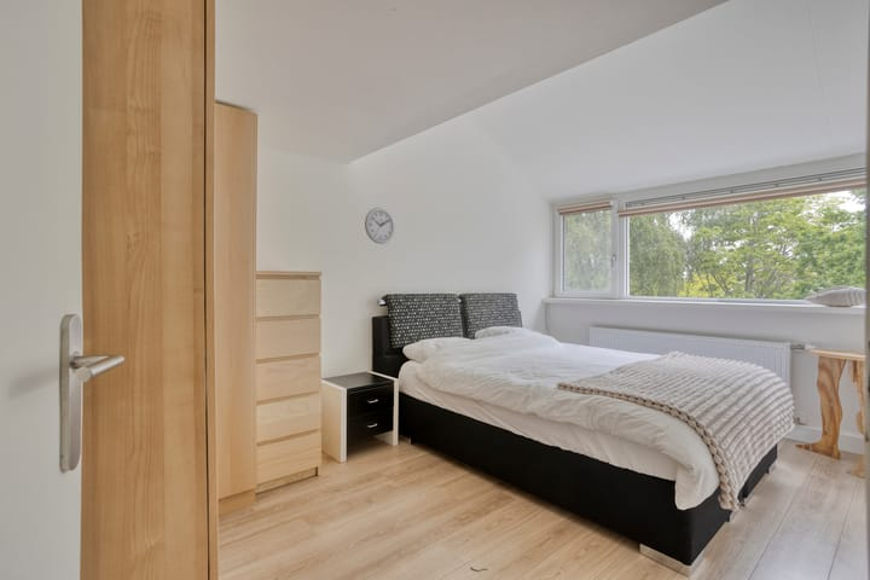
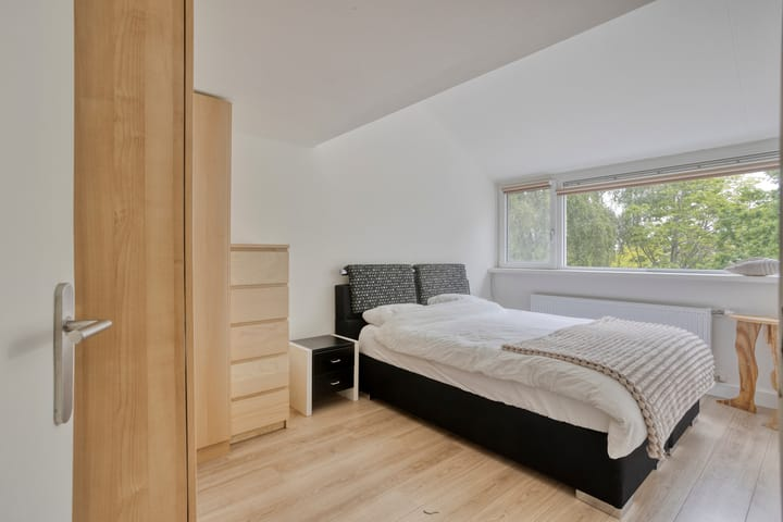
- wall clock [364,207,396,245]
